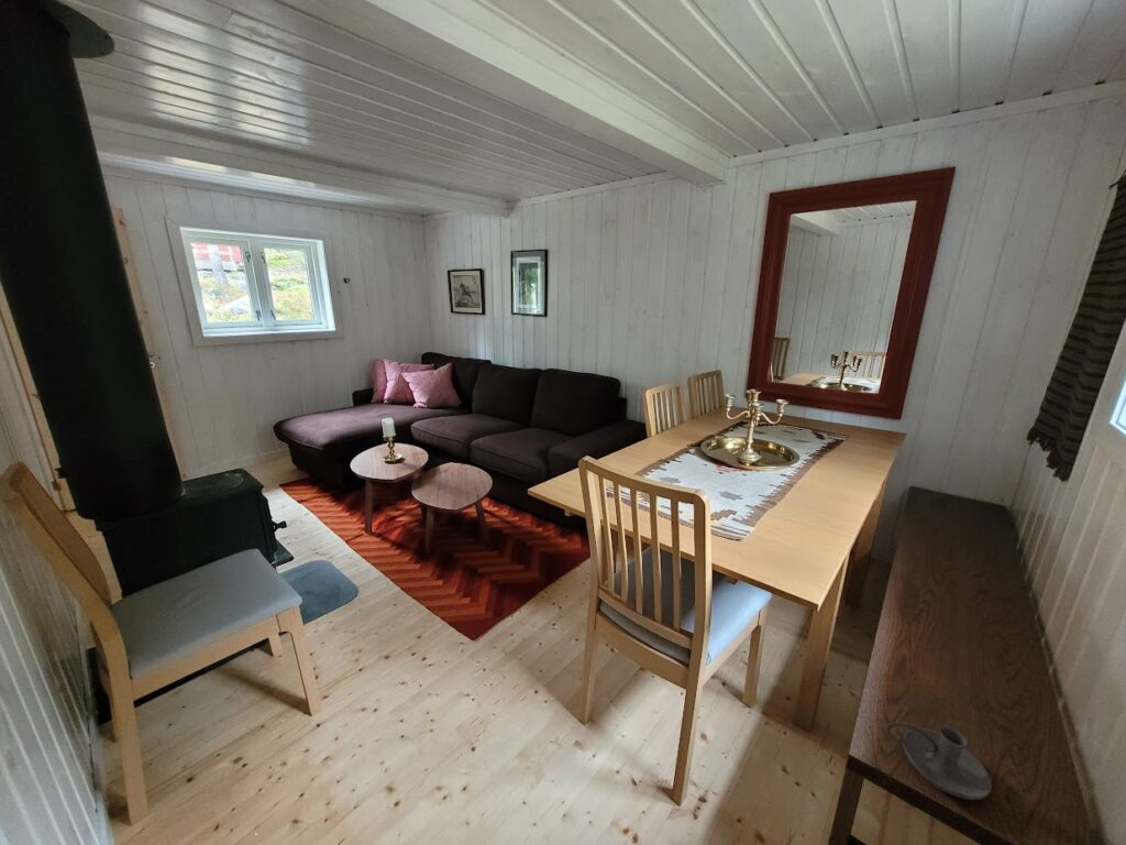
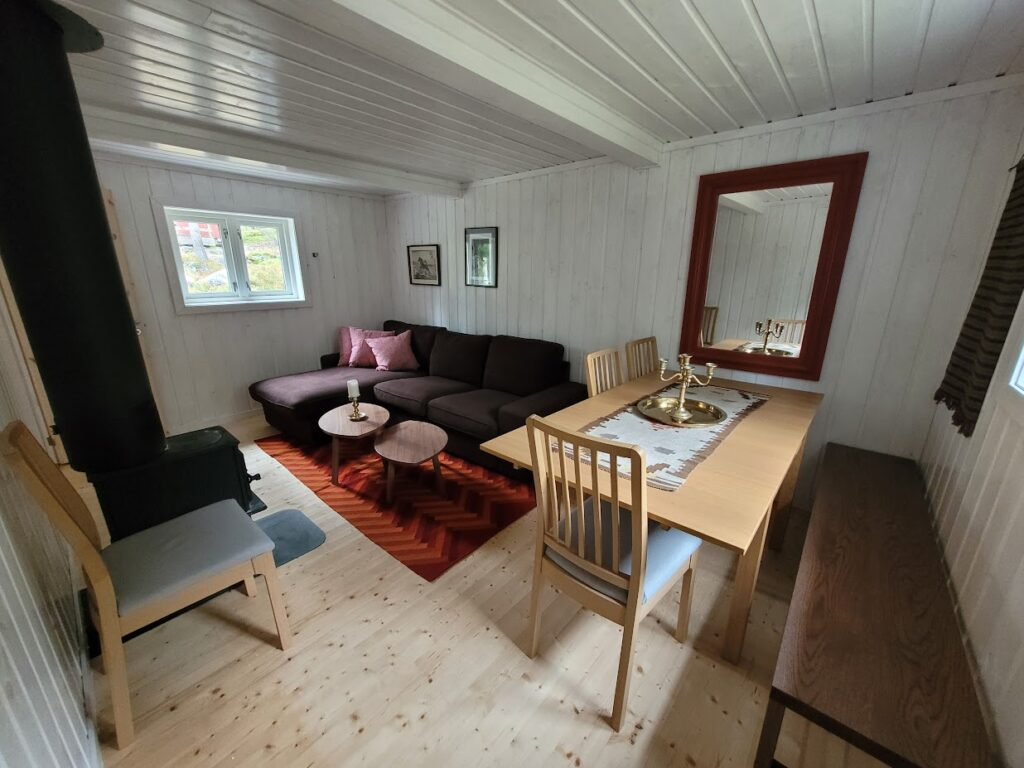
- candle holder [884,721,993,801]
